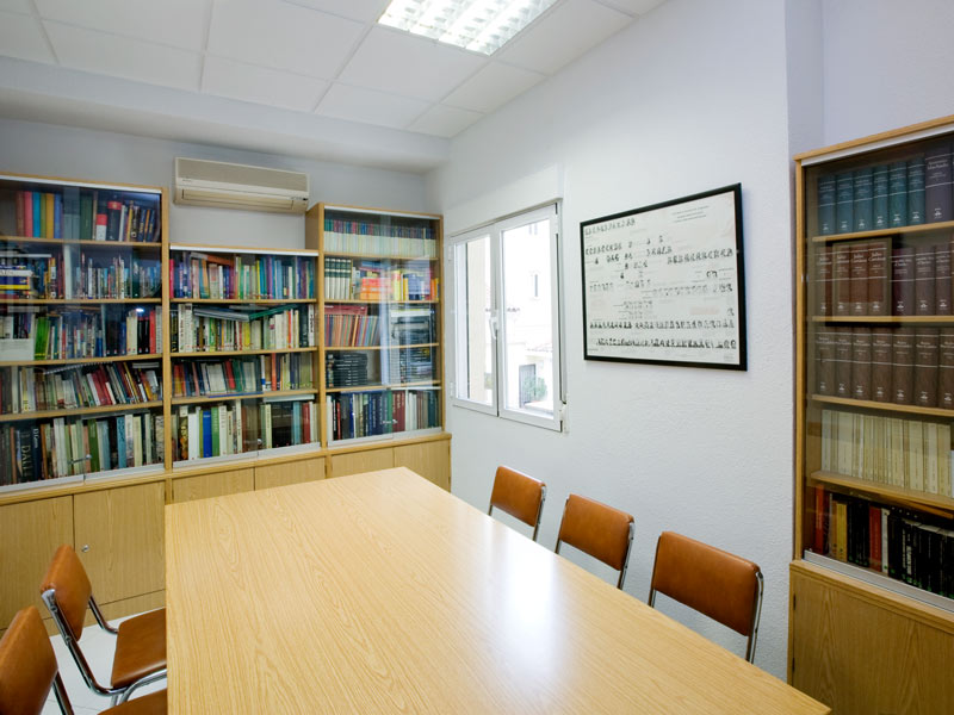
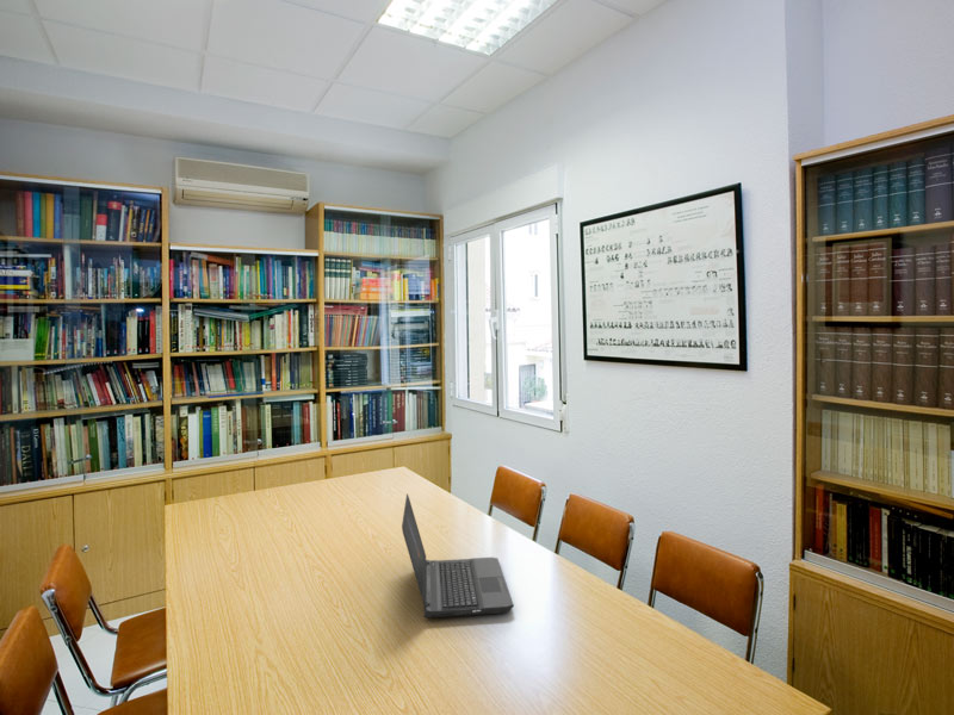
+ laptop computer [401,492,515,618]
